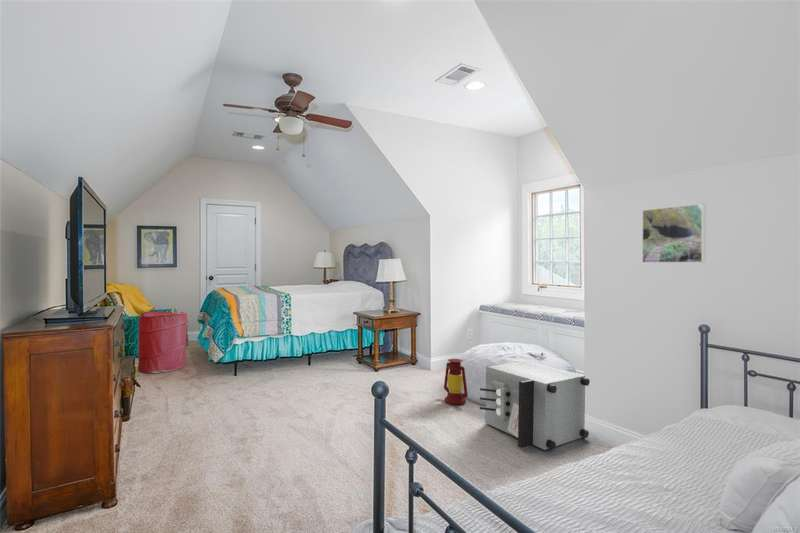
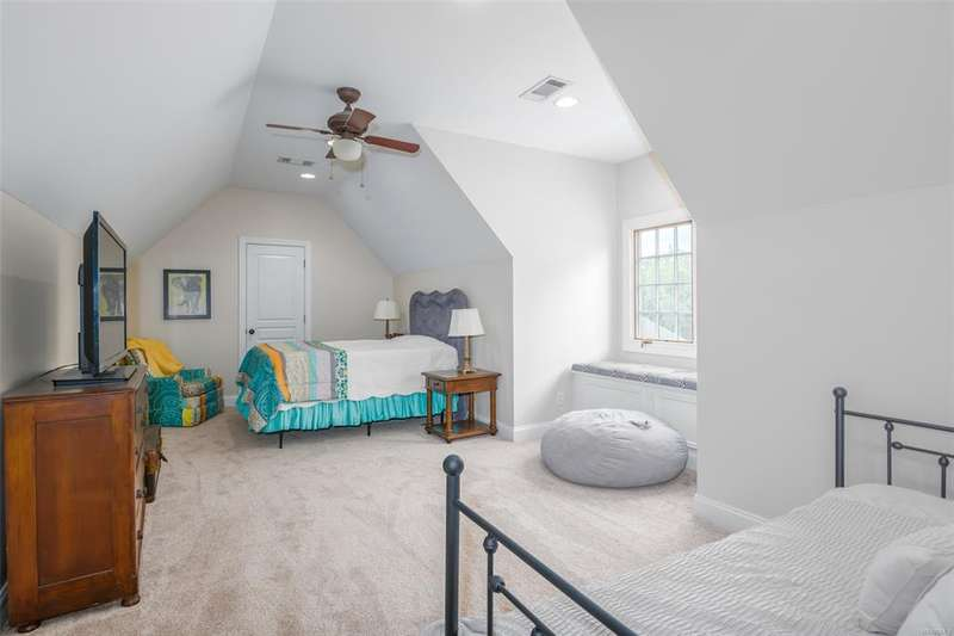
- laundry hamper [137,311,188,374]
- safe [479,360,591,451]
- lantern [443,358,469,406]
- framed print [641,202,706,264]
